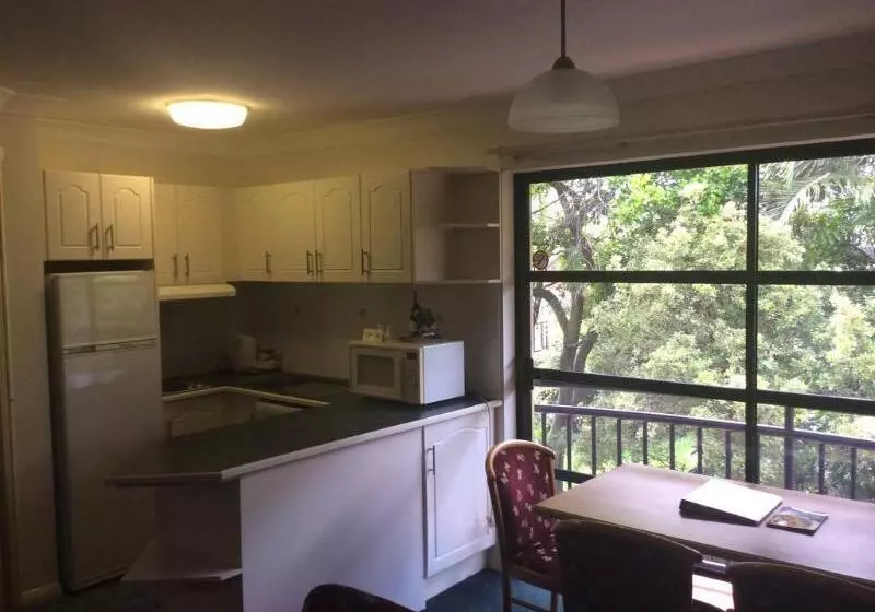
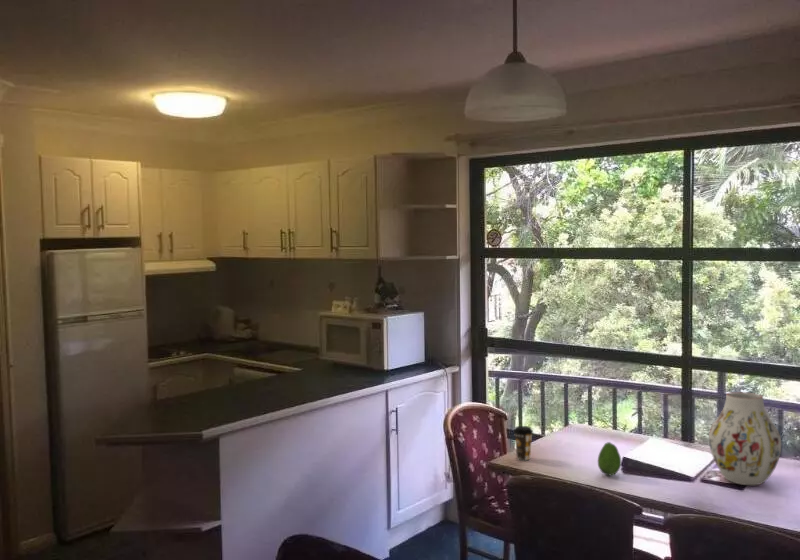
+ vase [708,391,782,486]
+ fruit [597,441,622,476]
+ coffee cup [512,425,534,461]
